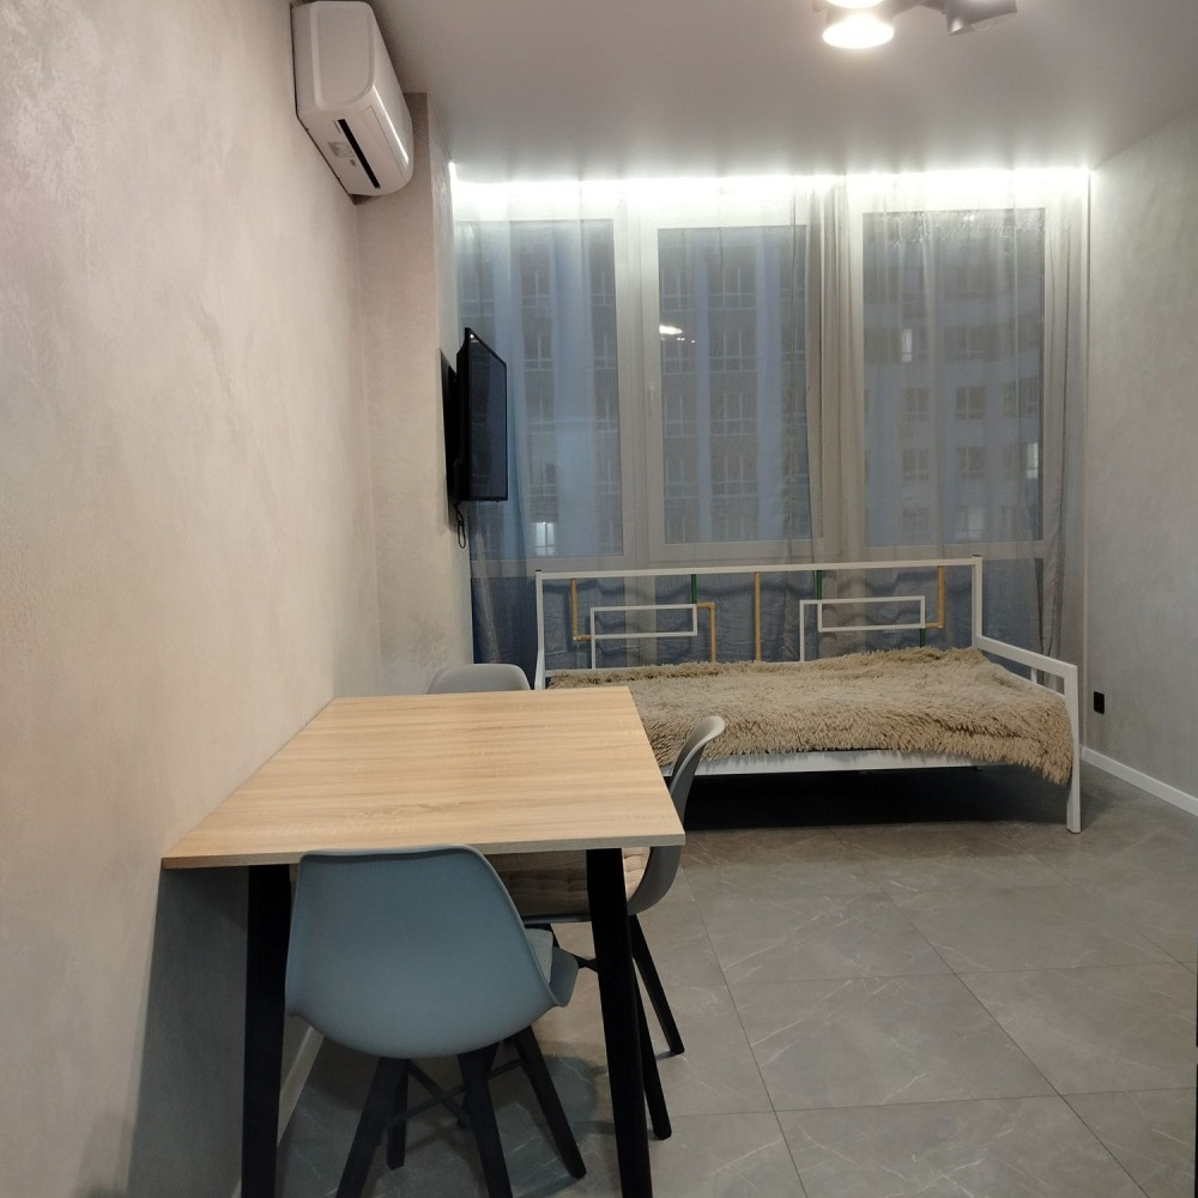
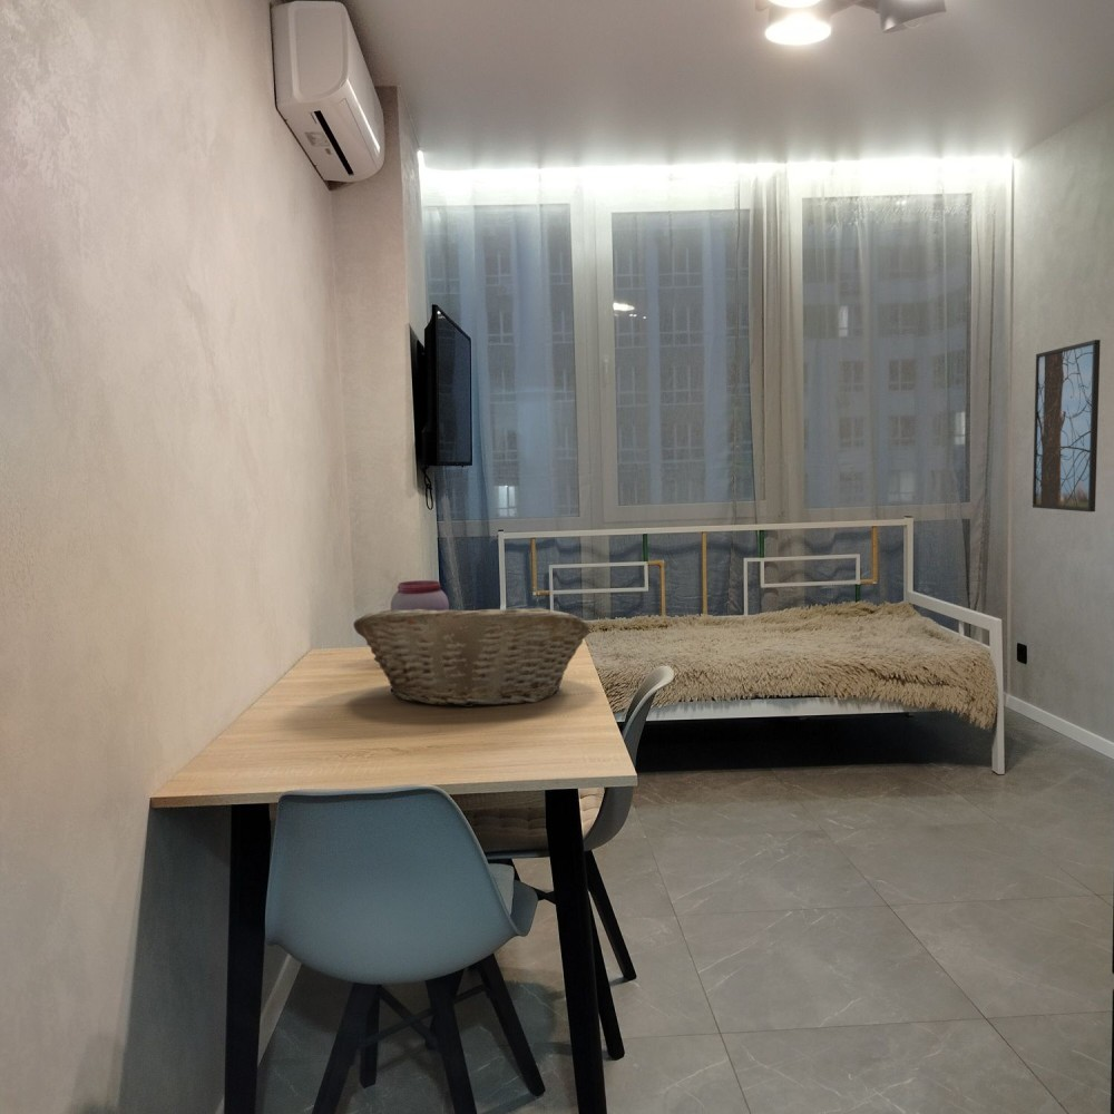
+ jar [390,579,450,612]
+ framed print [1032,339,1102,512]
+ fruit basket [352,604,592,709]
